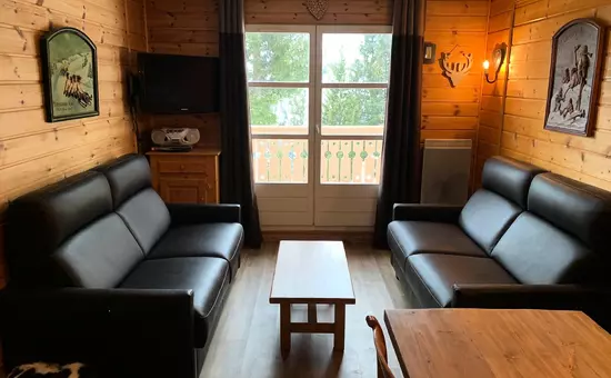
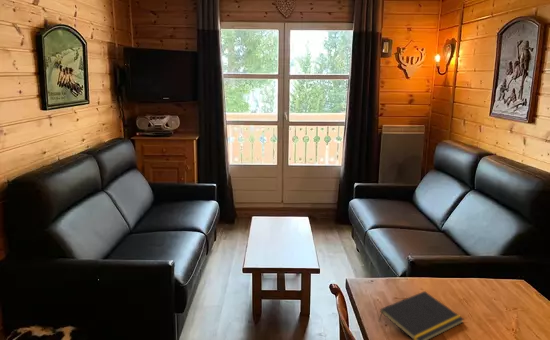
+ notepad [378,290,465,340]
